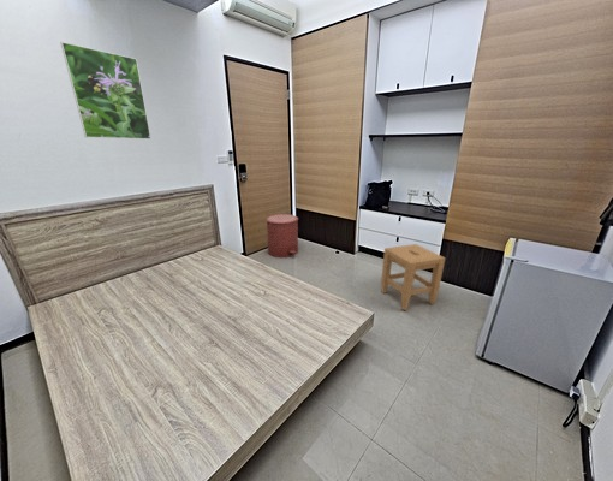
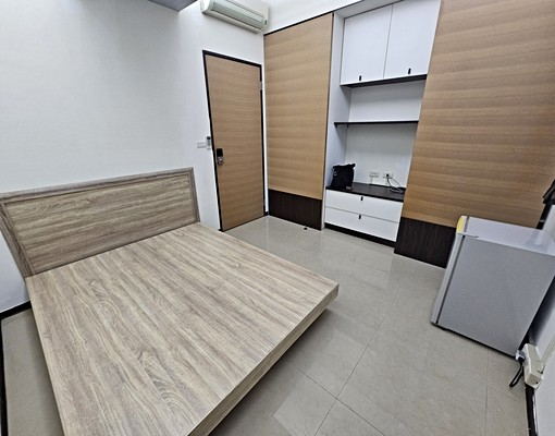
- trash can [264,213,299,259]
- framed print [60,41,153,141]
- stool [380,243,446,311]
